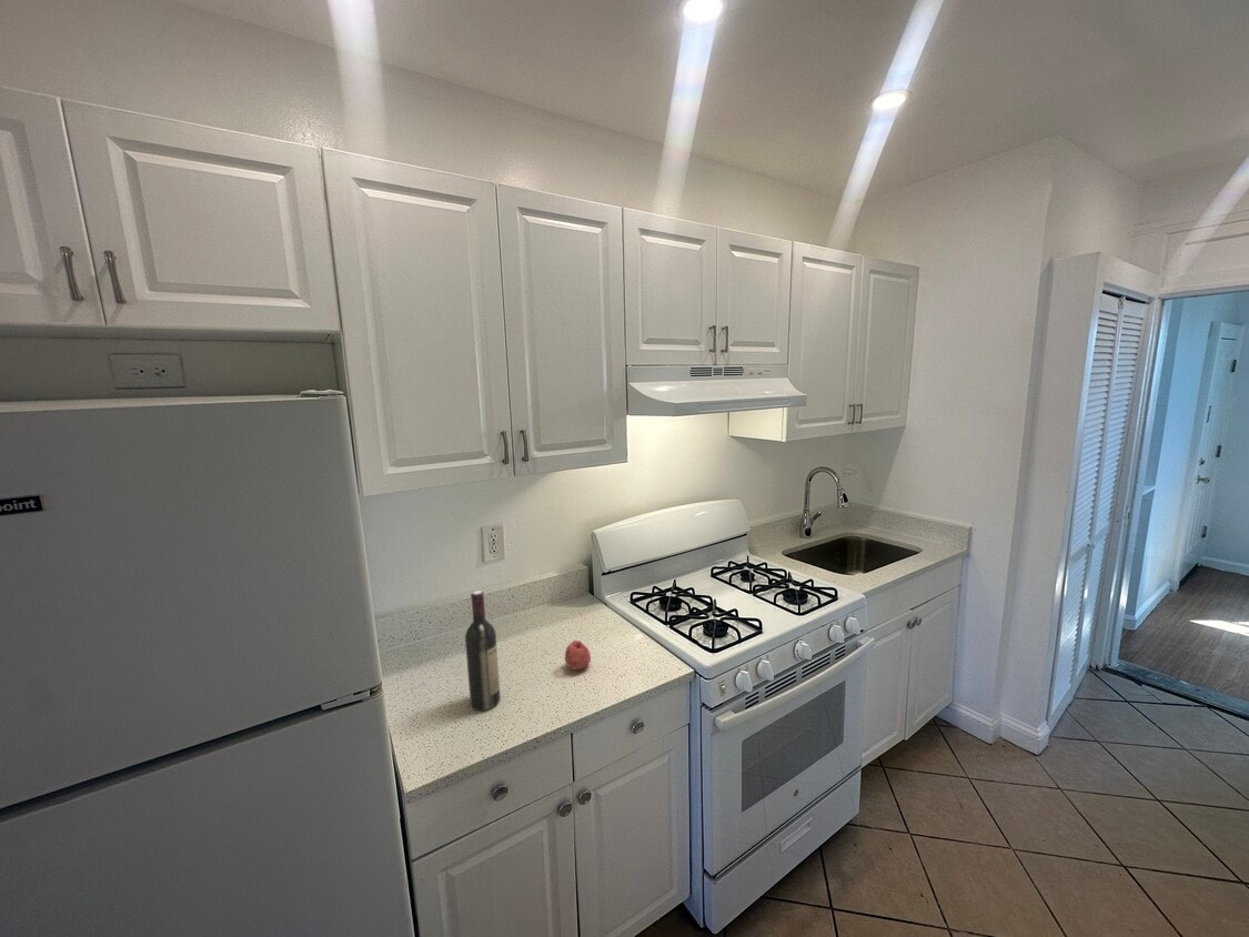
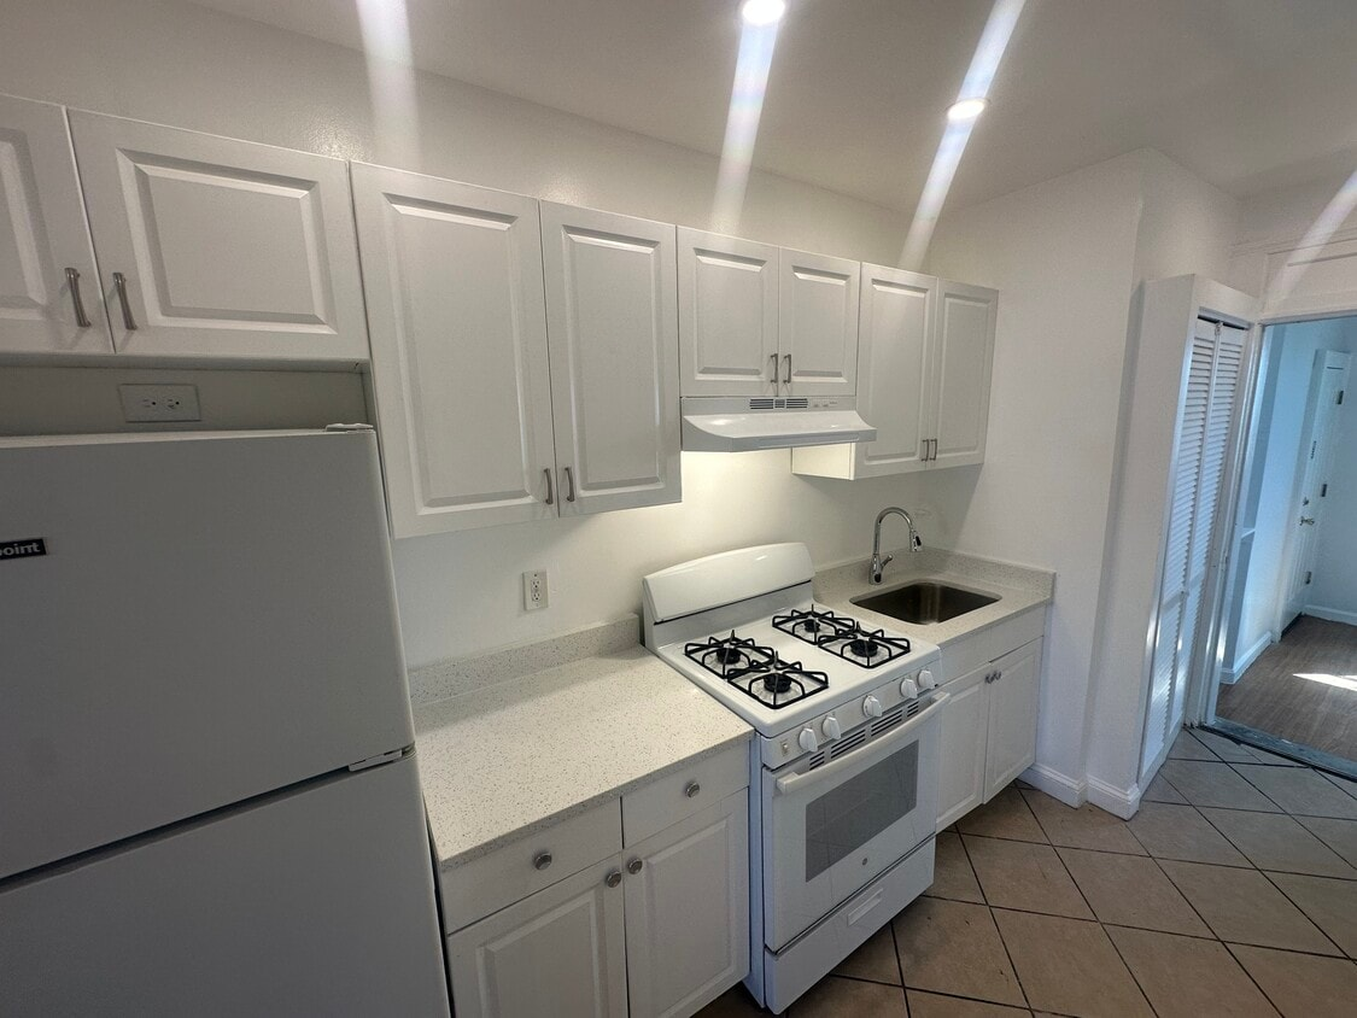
- wine bottle [464,590,502,712]
- apple [564,639,592,671]
